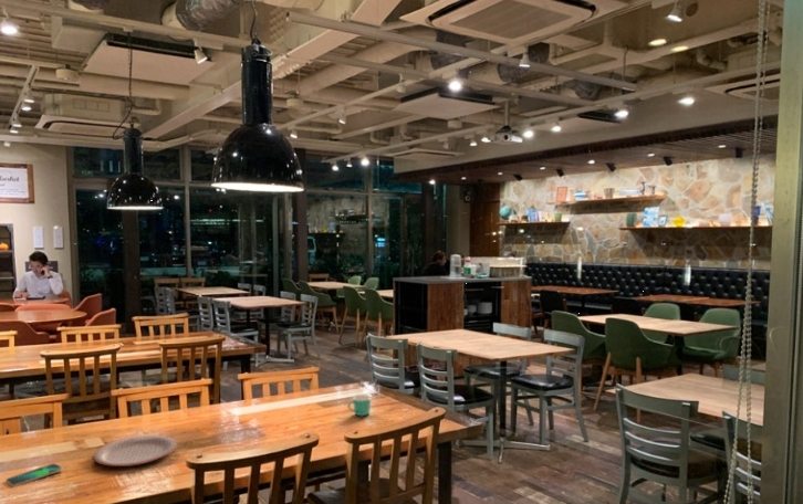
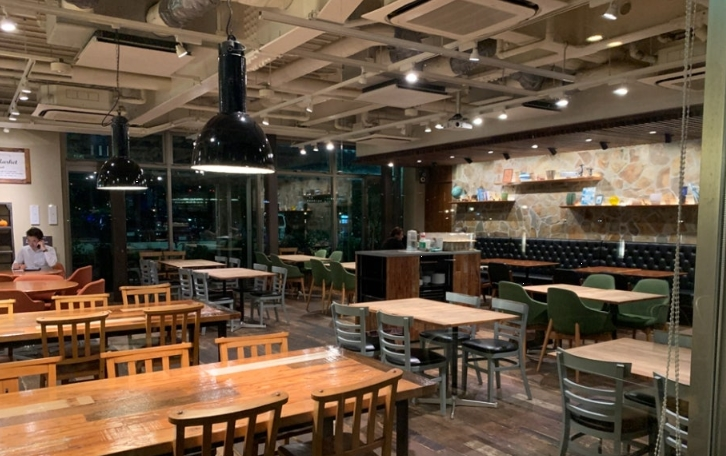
- smartphone [4,463,63,487]
- plate [92,433,178,468]
- mug [347,393,373,418]
